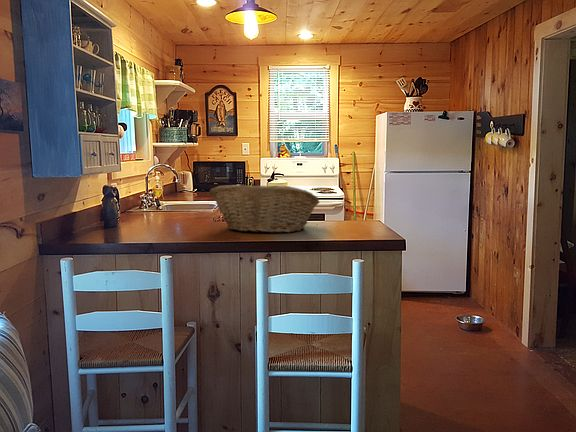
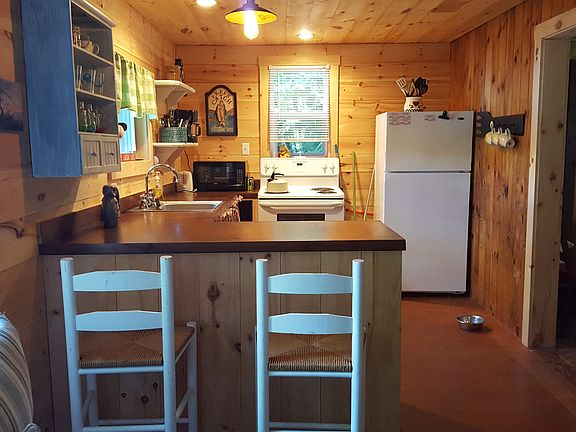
- fruit basket [209,184,321,234]
